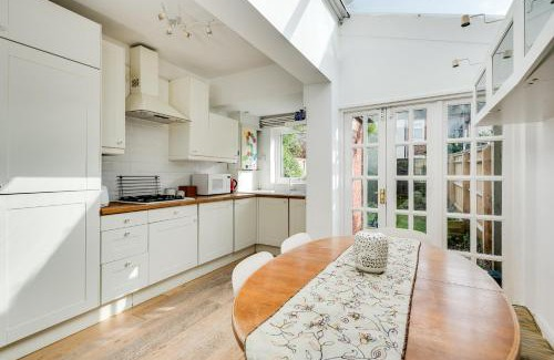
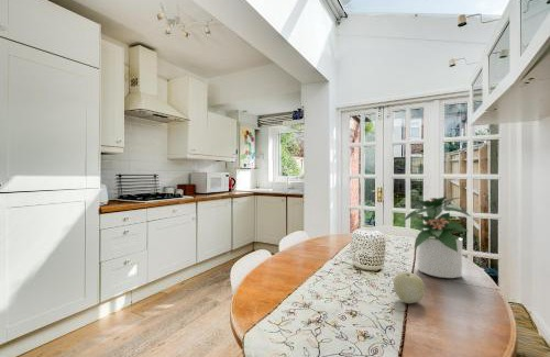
+ potted plant [403,196,472,279]
+ fruit [393,271,426,304]
